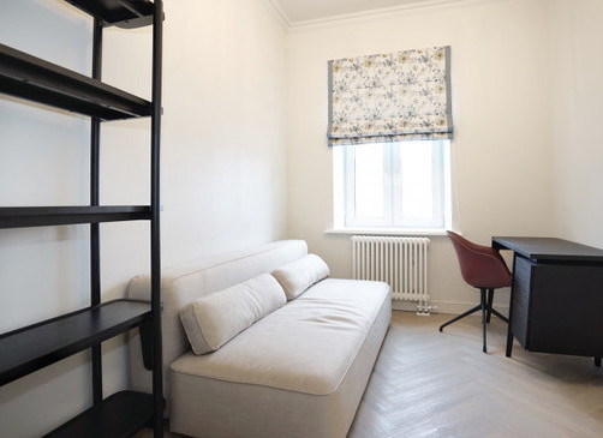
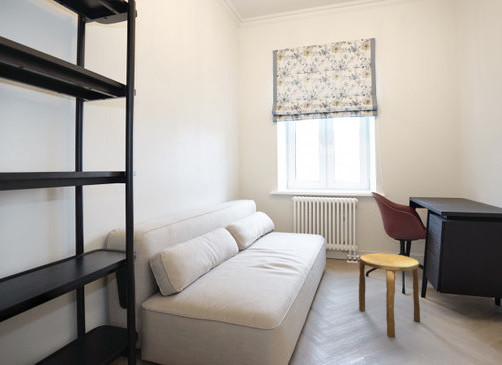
+ stool [358,252,421,339]
